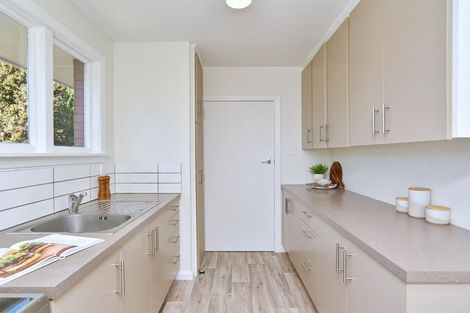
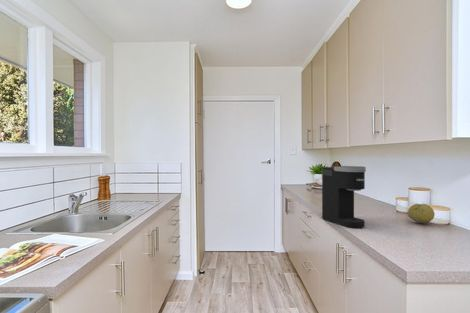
+ coffee maker [321,165,367,229]
+ fruit [407,203,436,224]
